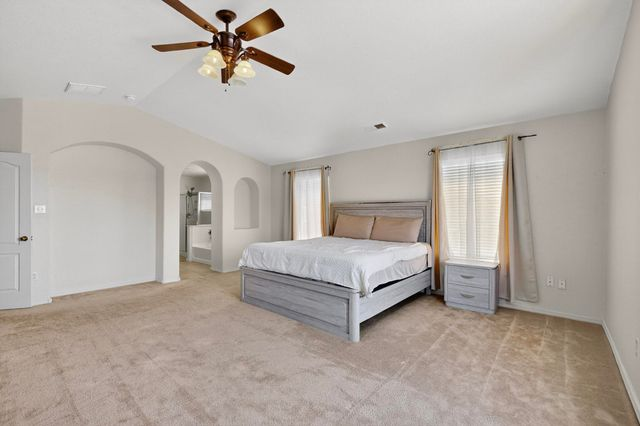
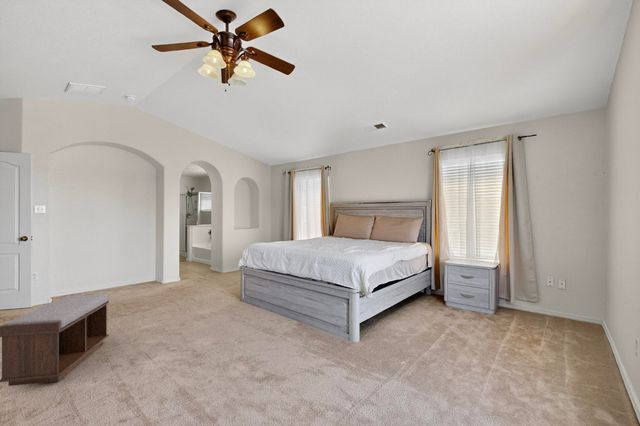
+ bench [0,293,110,387]
